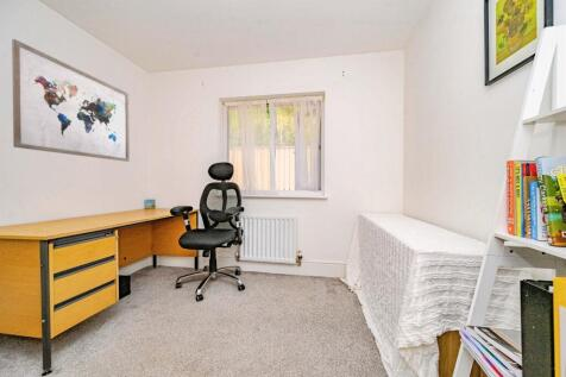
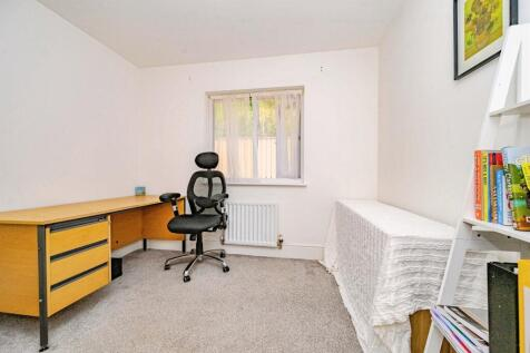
- wall art [11,38,131,163]
